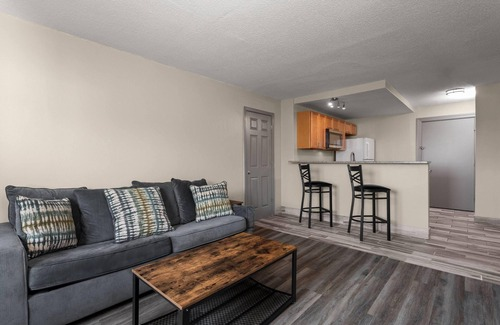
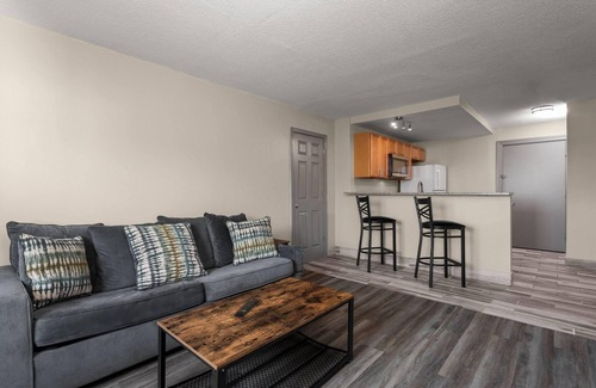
+ remote control [234,297,260,319]
